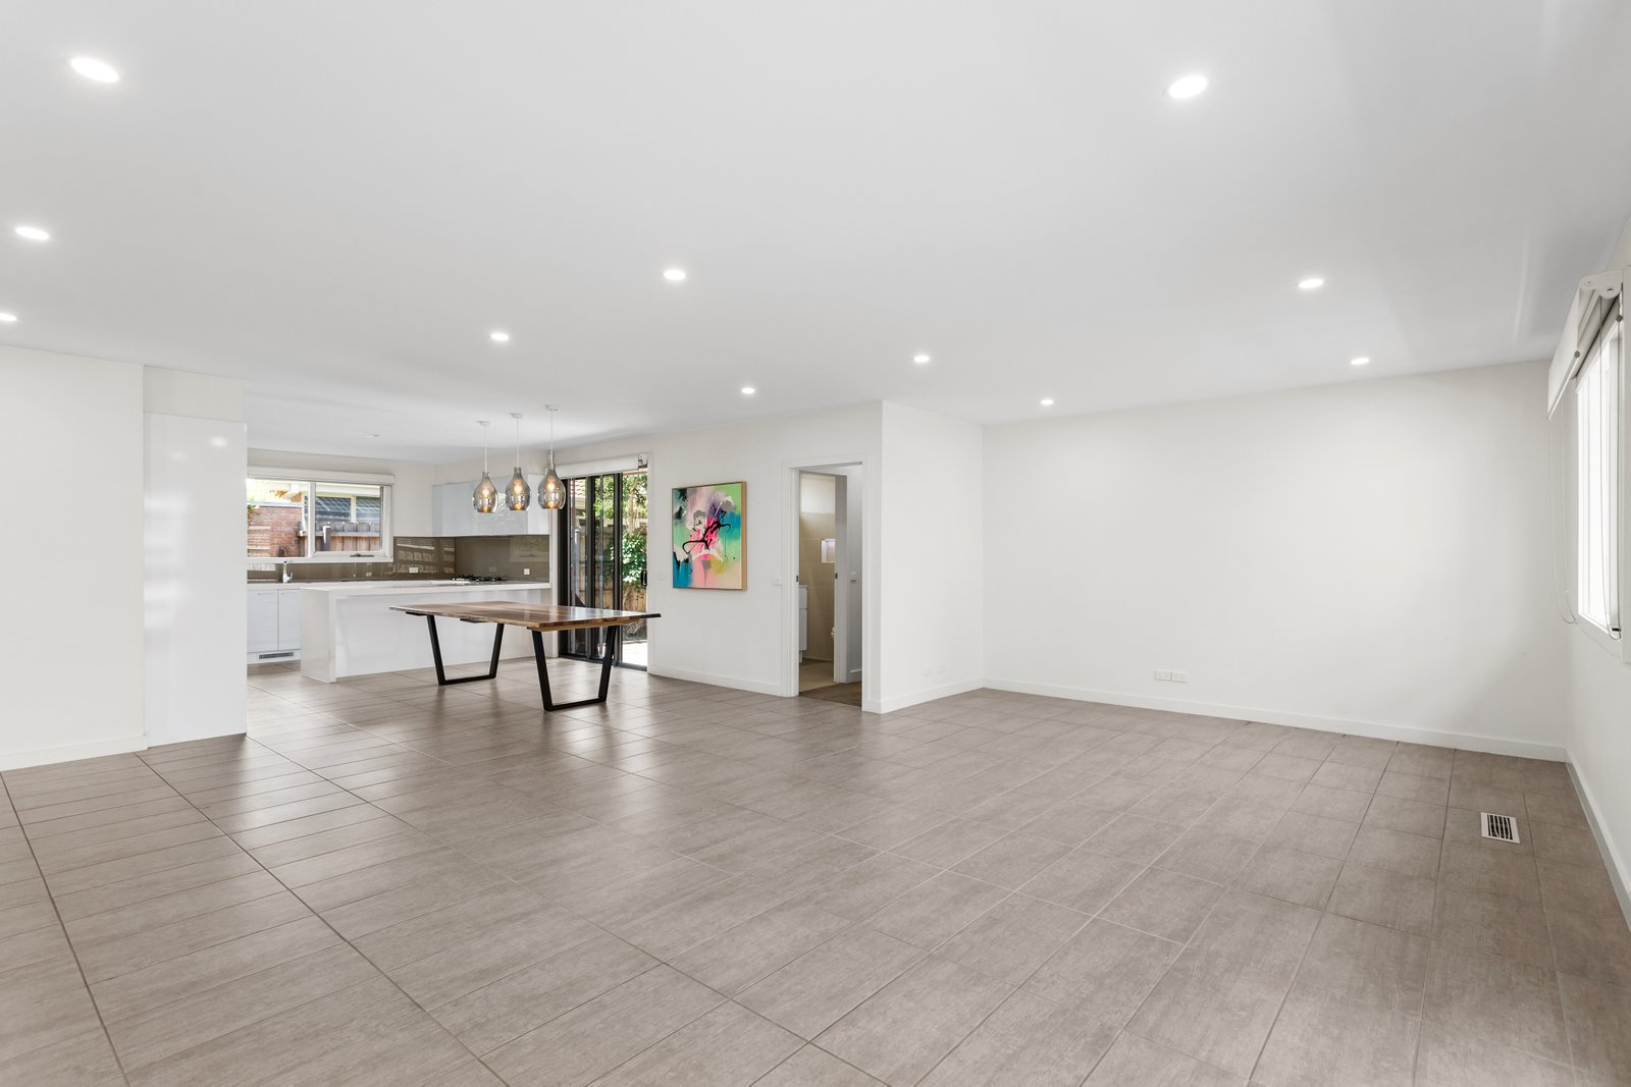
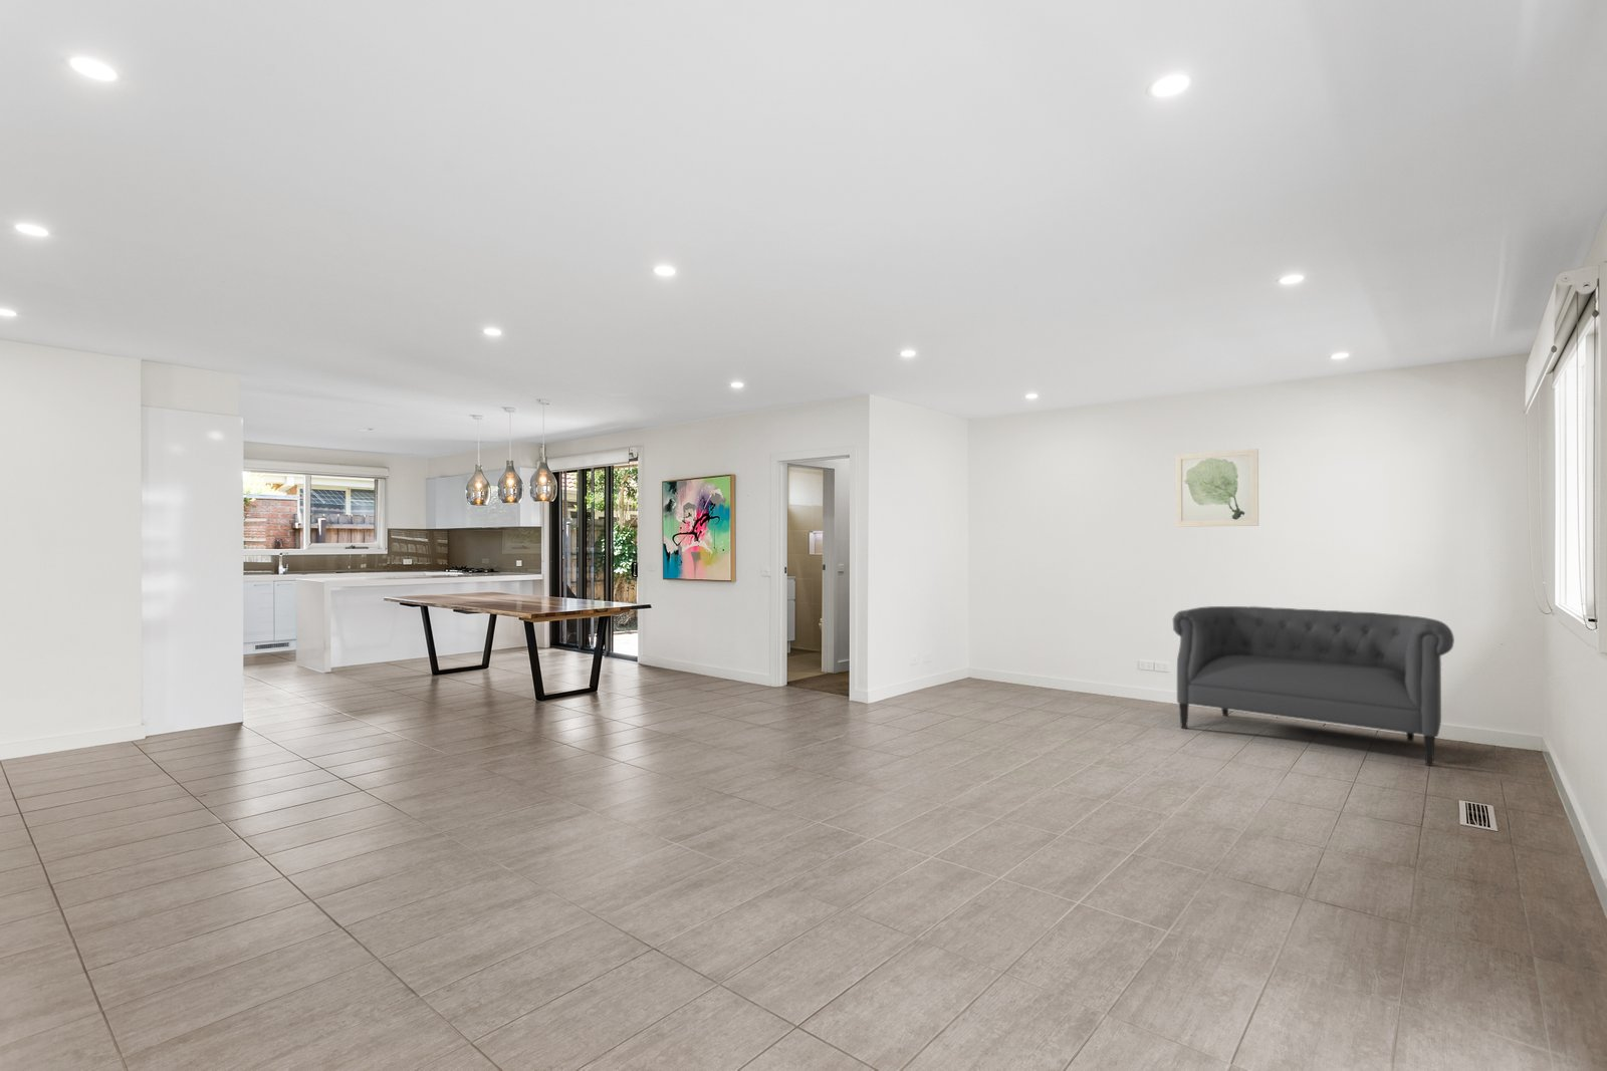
+ wall art [1175,448,1259,528]
+ sofa [1172,605,1455,767]
